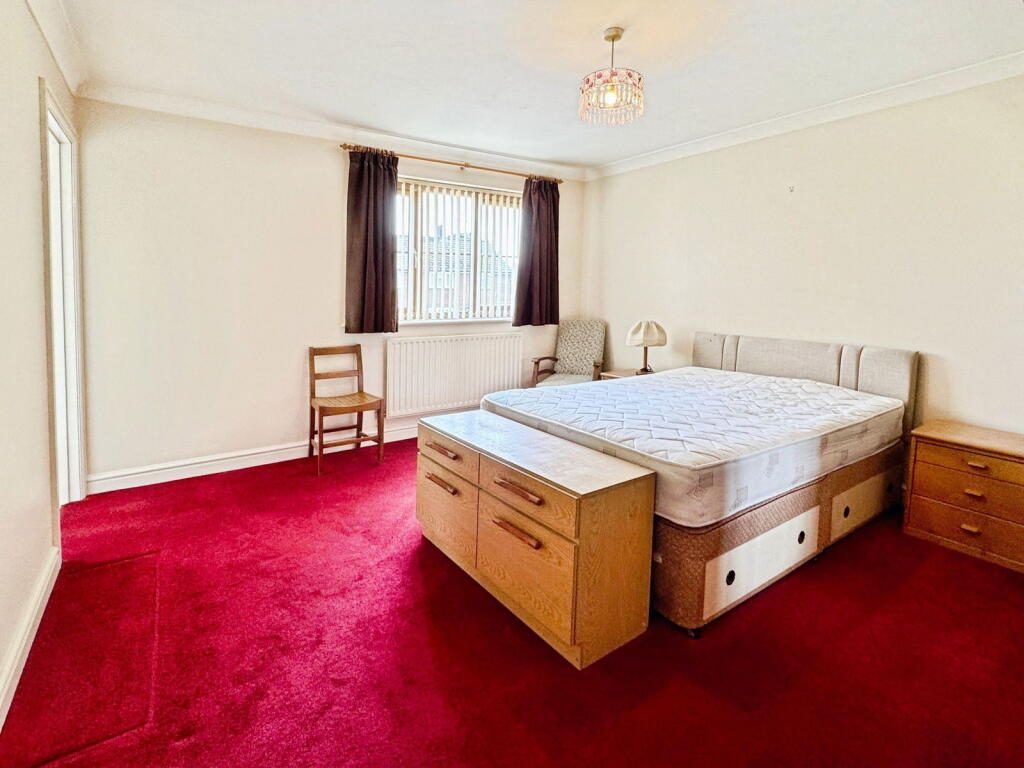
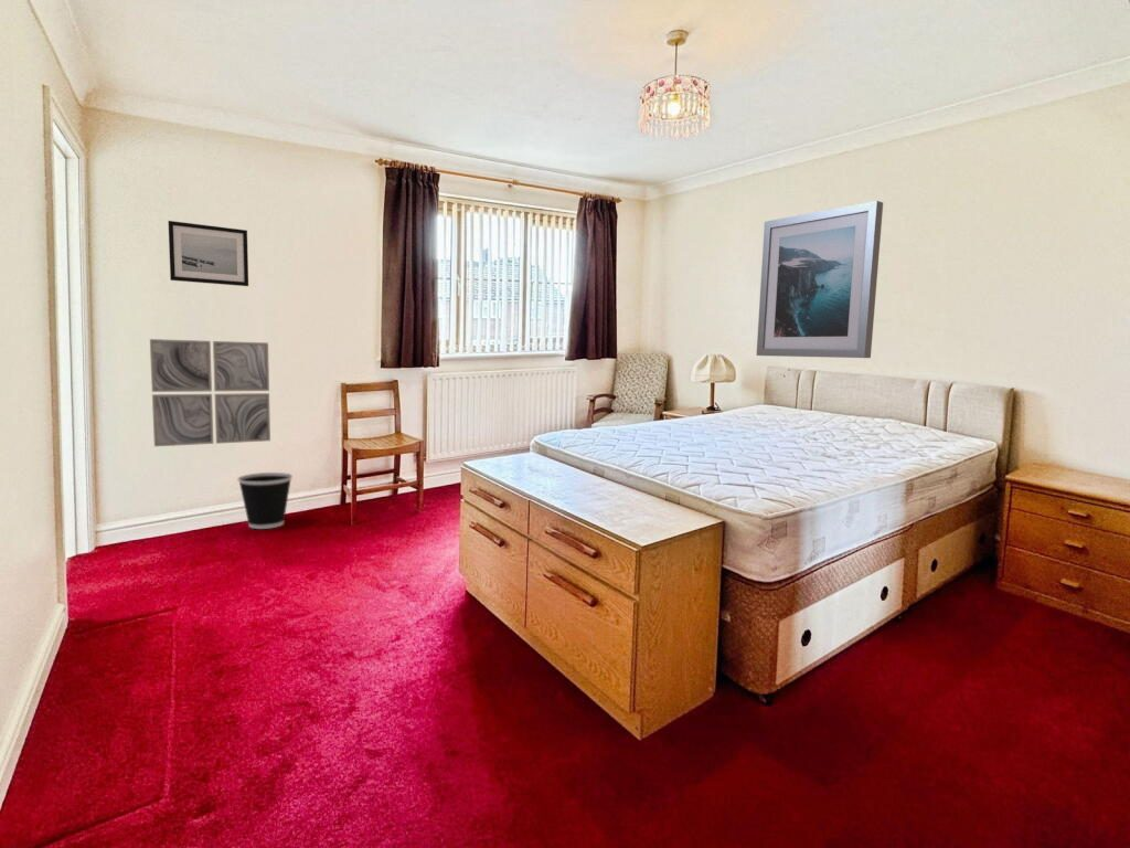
+ wall art [168,220,249,287]
+ wall art [149,338,271,447]
+ wastebasket [236,471,294,530]
+ wall art [755,200,884,359]
